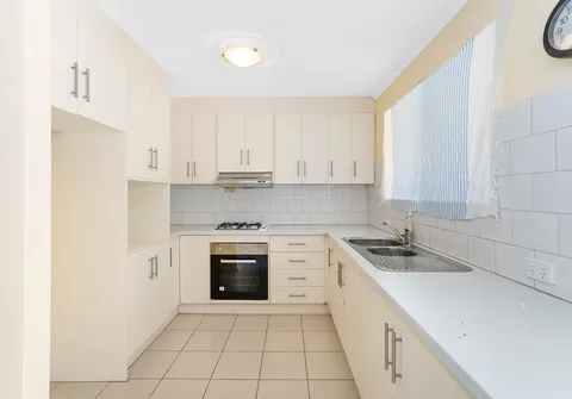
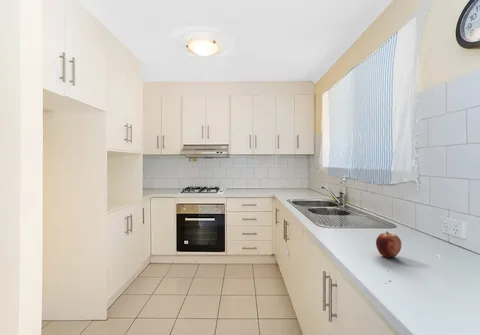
+ apple [375,231,403,258]
